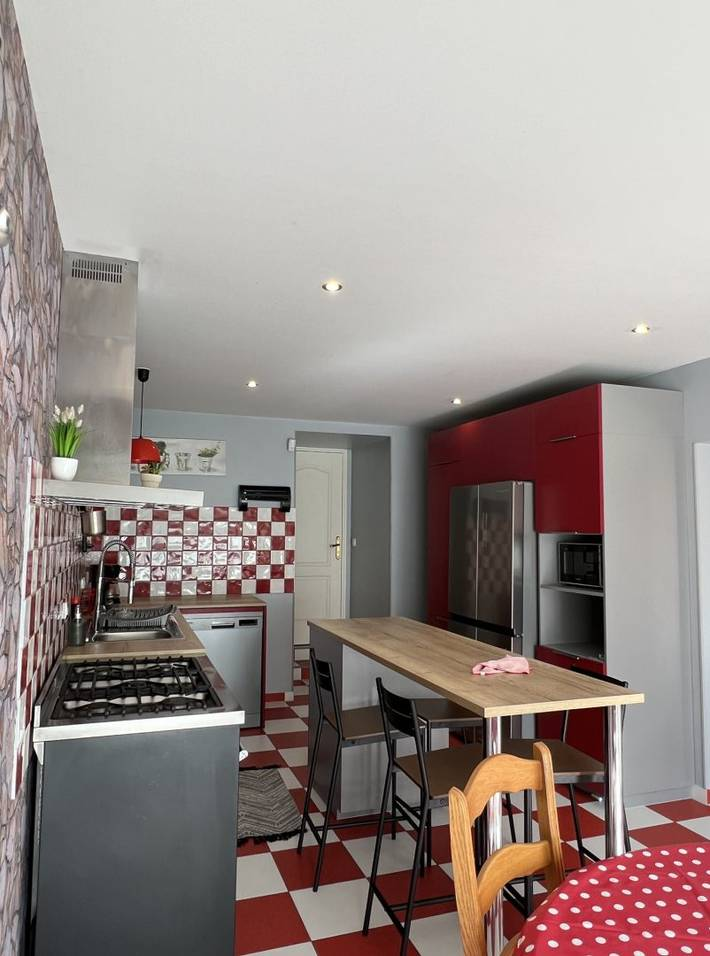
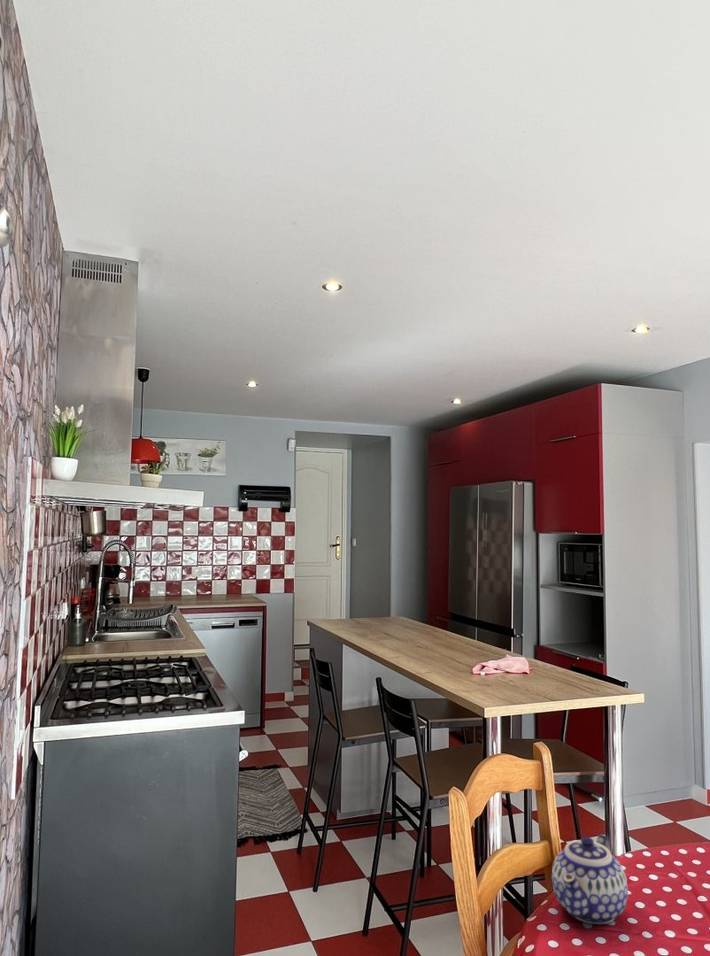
+ teapot [551,834,629,925]
